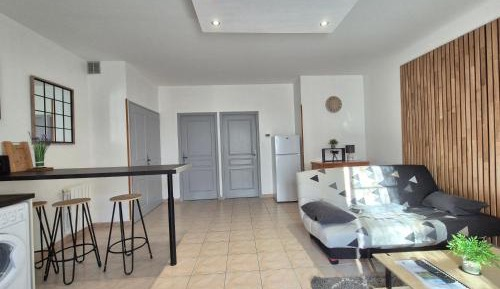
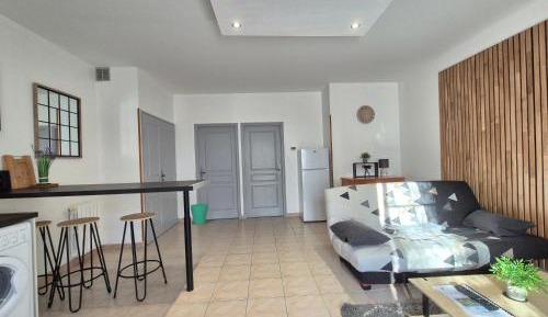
+ waste bin [190,203,209,226]
